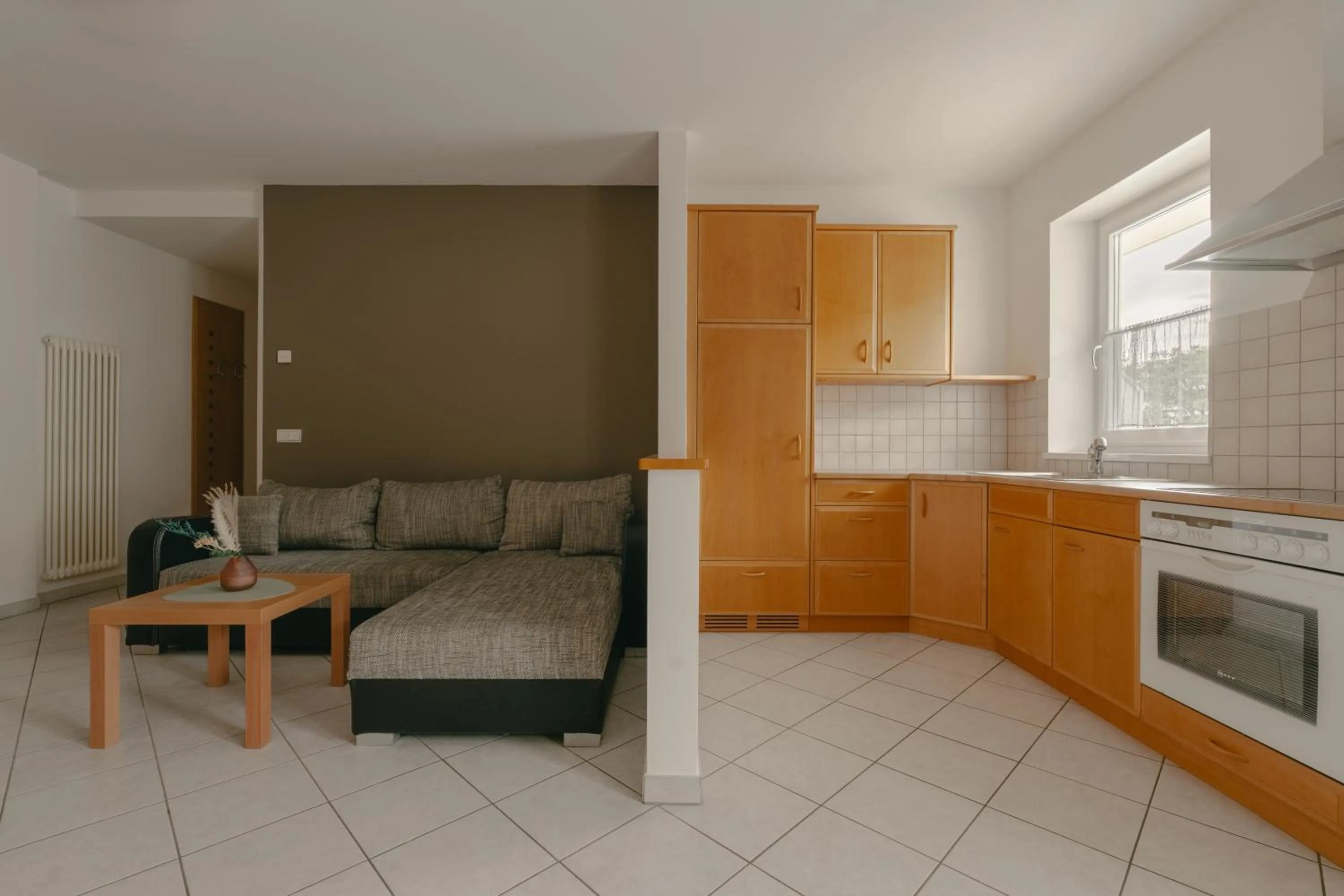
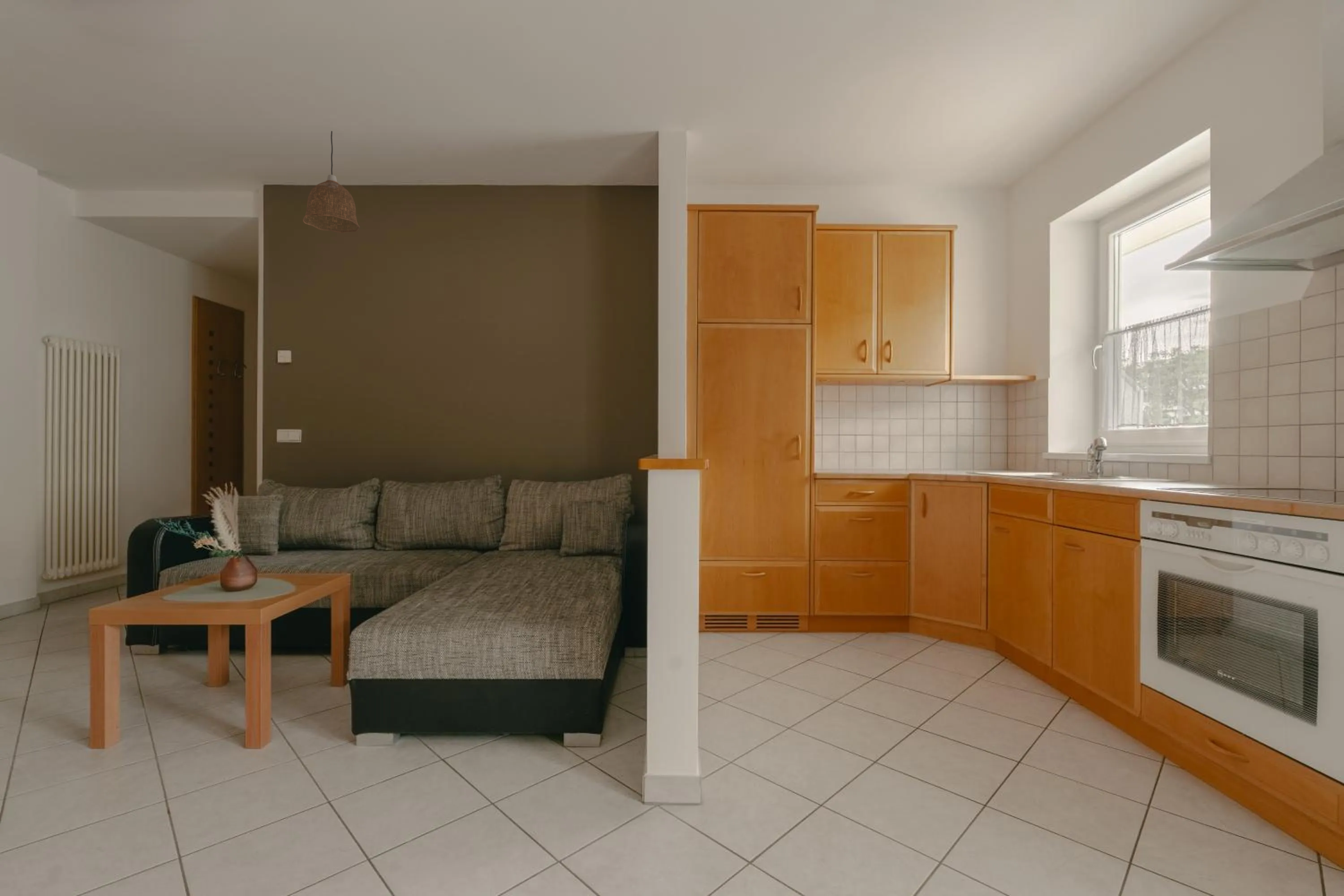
+ pendant lamp [302,130,360,233]
